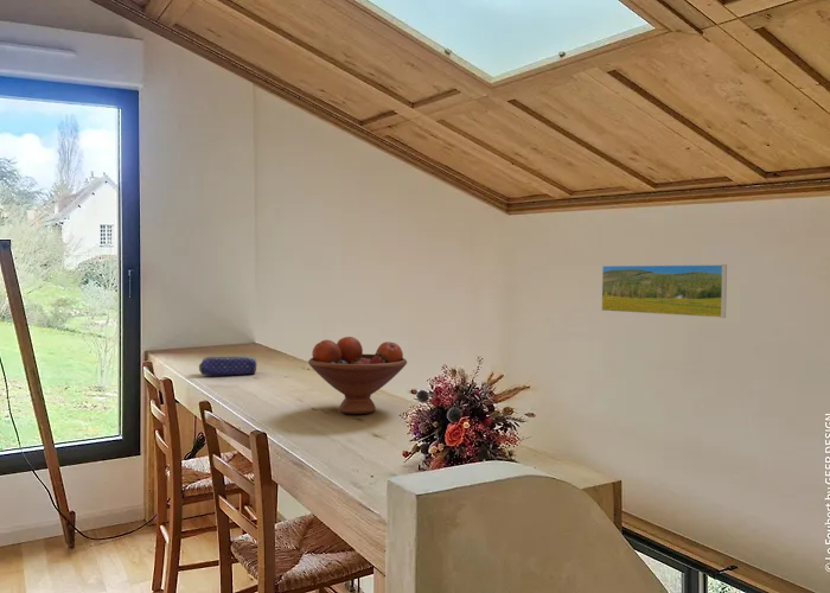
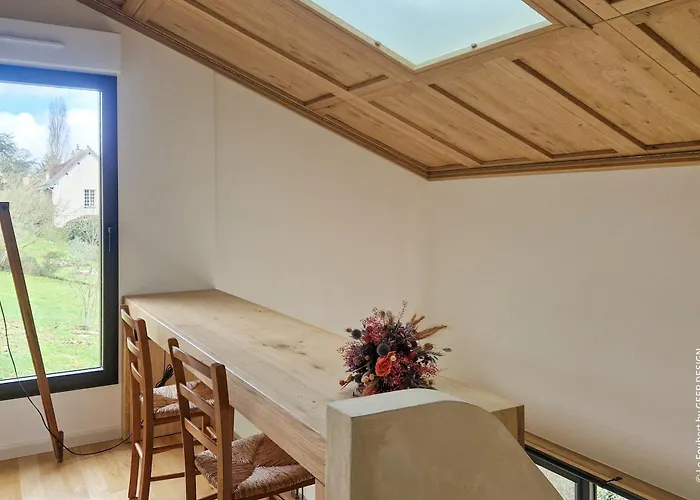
- pencil case [198,355,258,376]
- fruit bowl [307,336,408,415]
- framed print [600,263,728,319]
